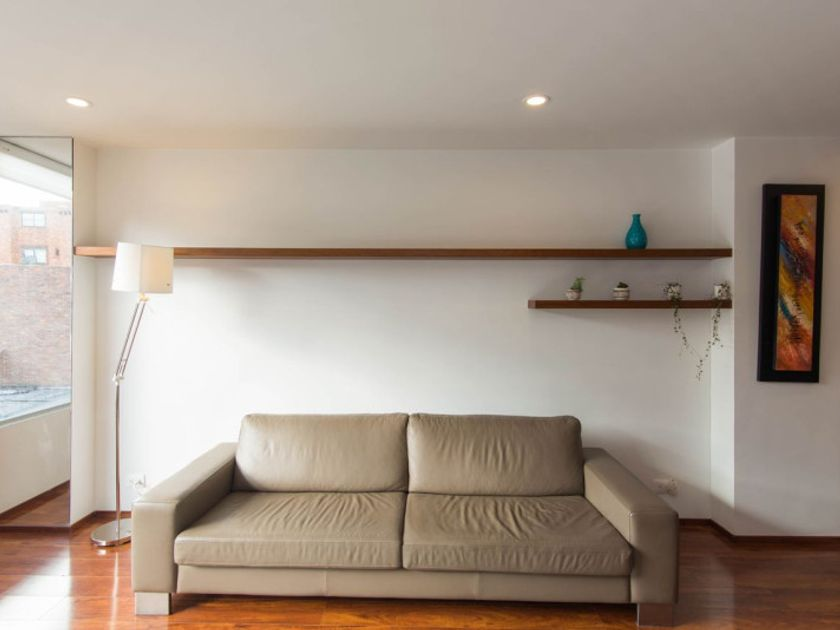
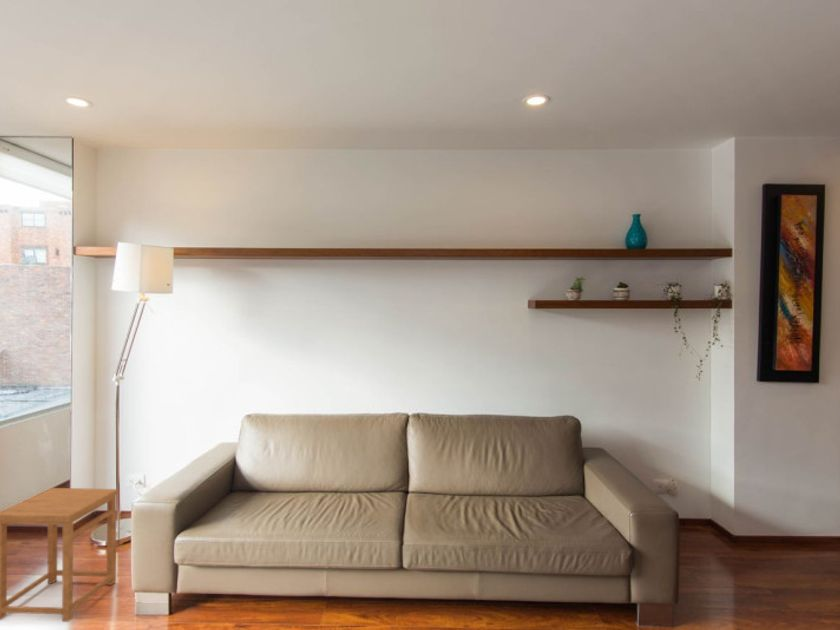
+ side table [0,487,119,623]
